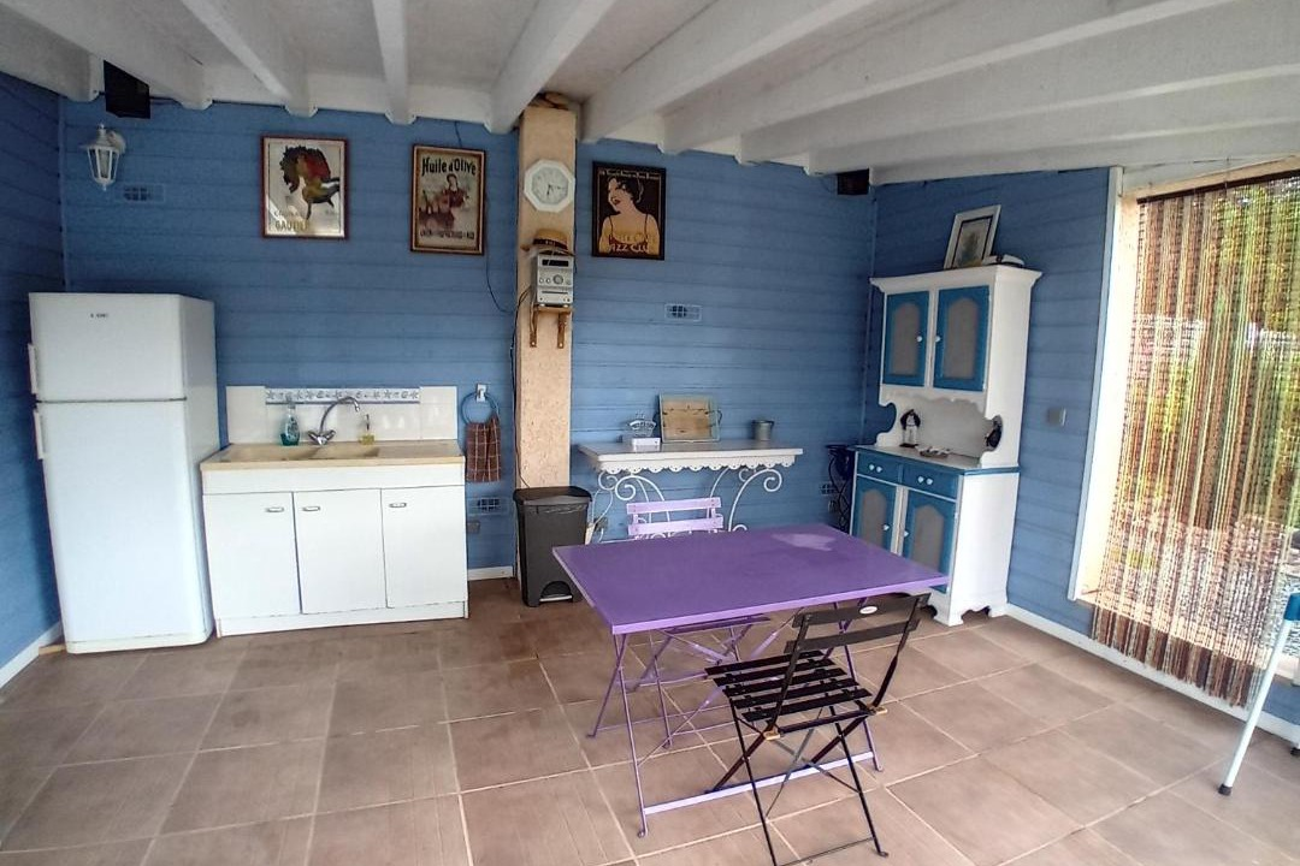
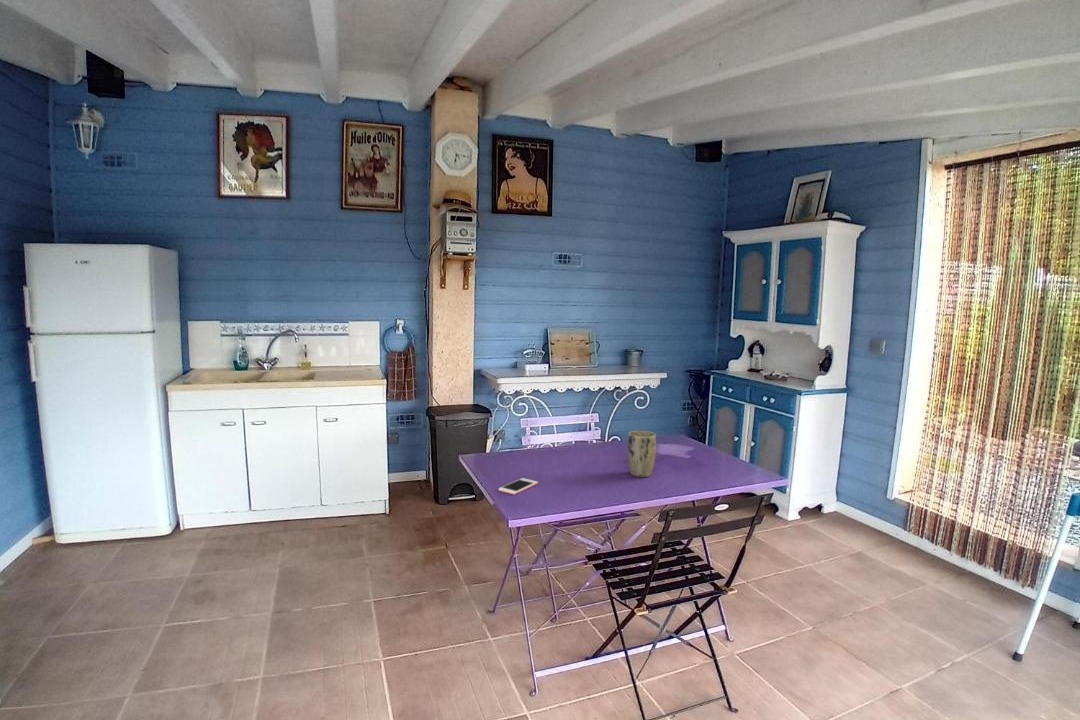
+ plant pot [626,430,657,478]
+ cell phone [497,477,539,495]
